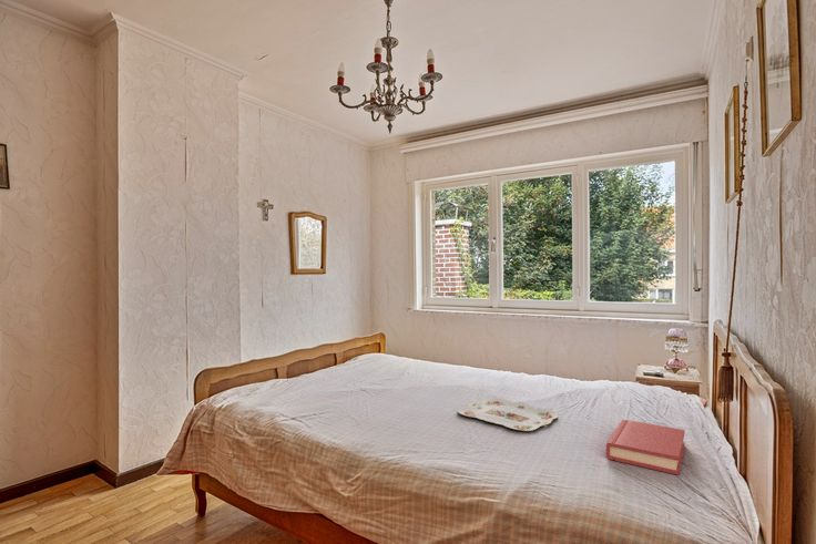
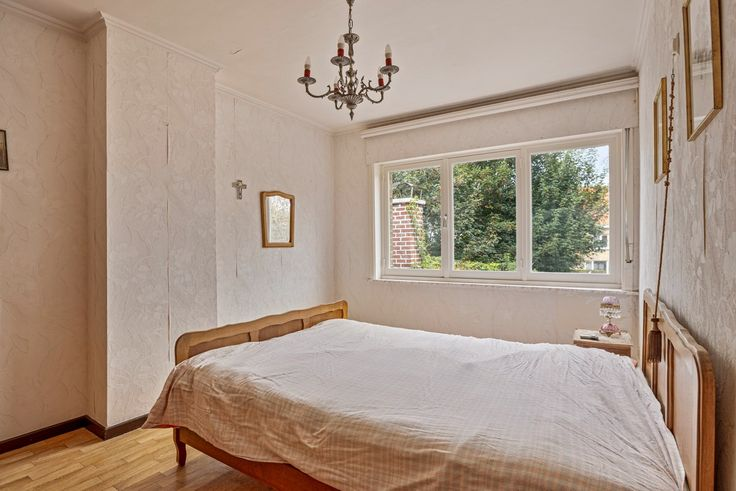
- hardback book [605,419,686,476]
- serving tray [457,398,560,432]
